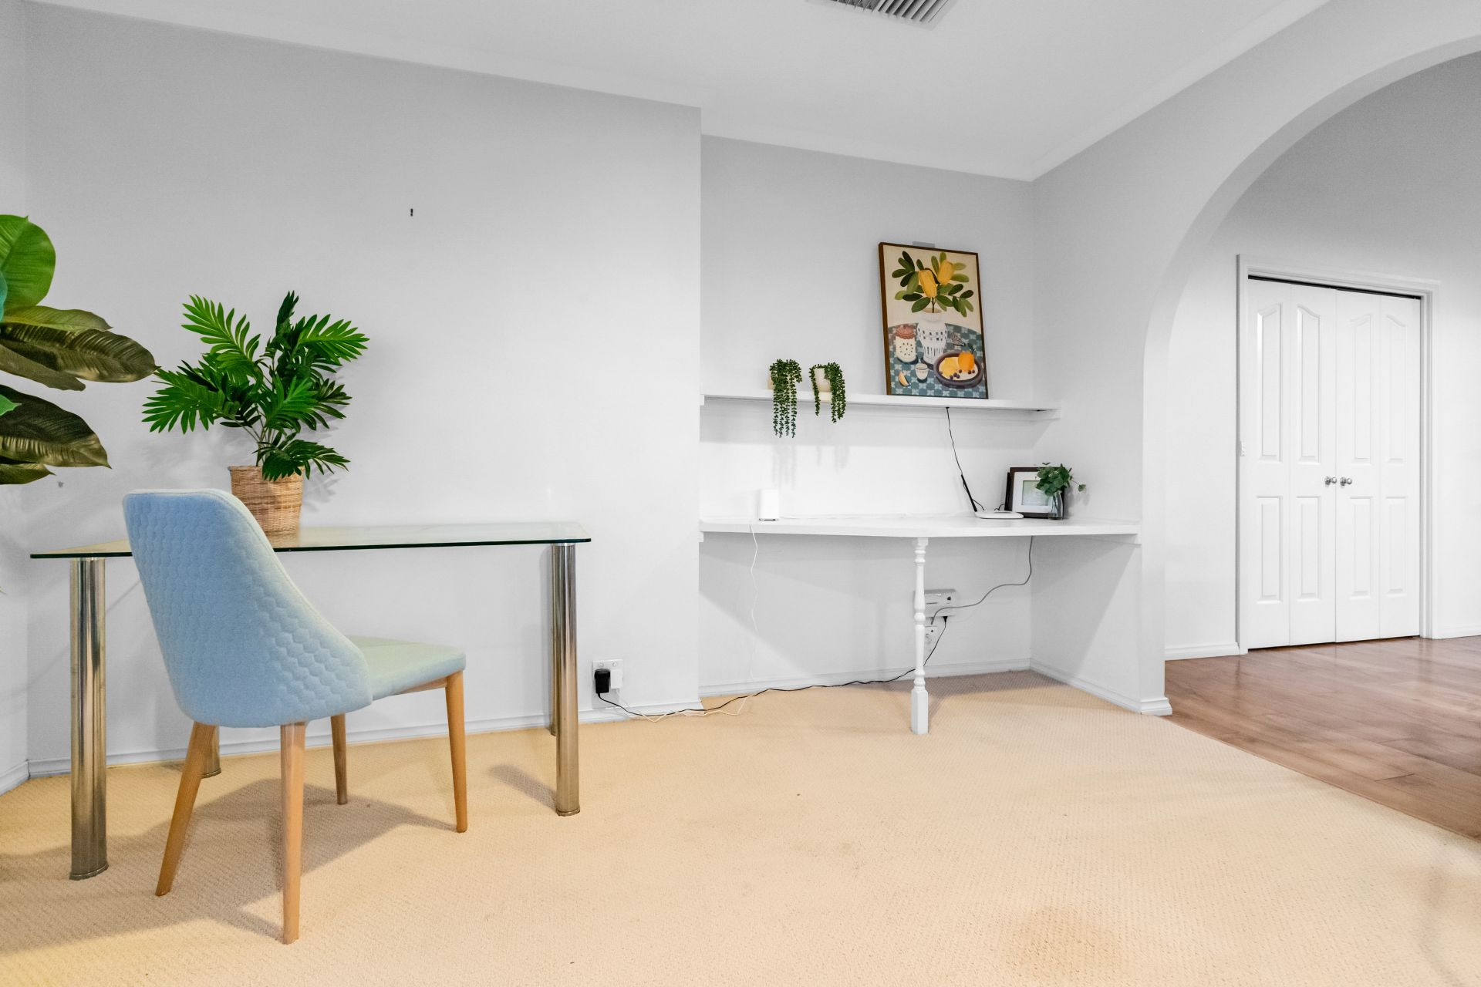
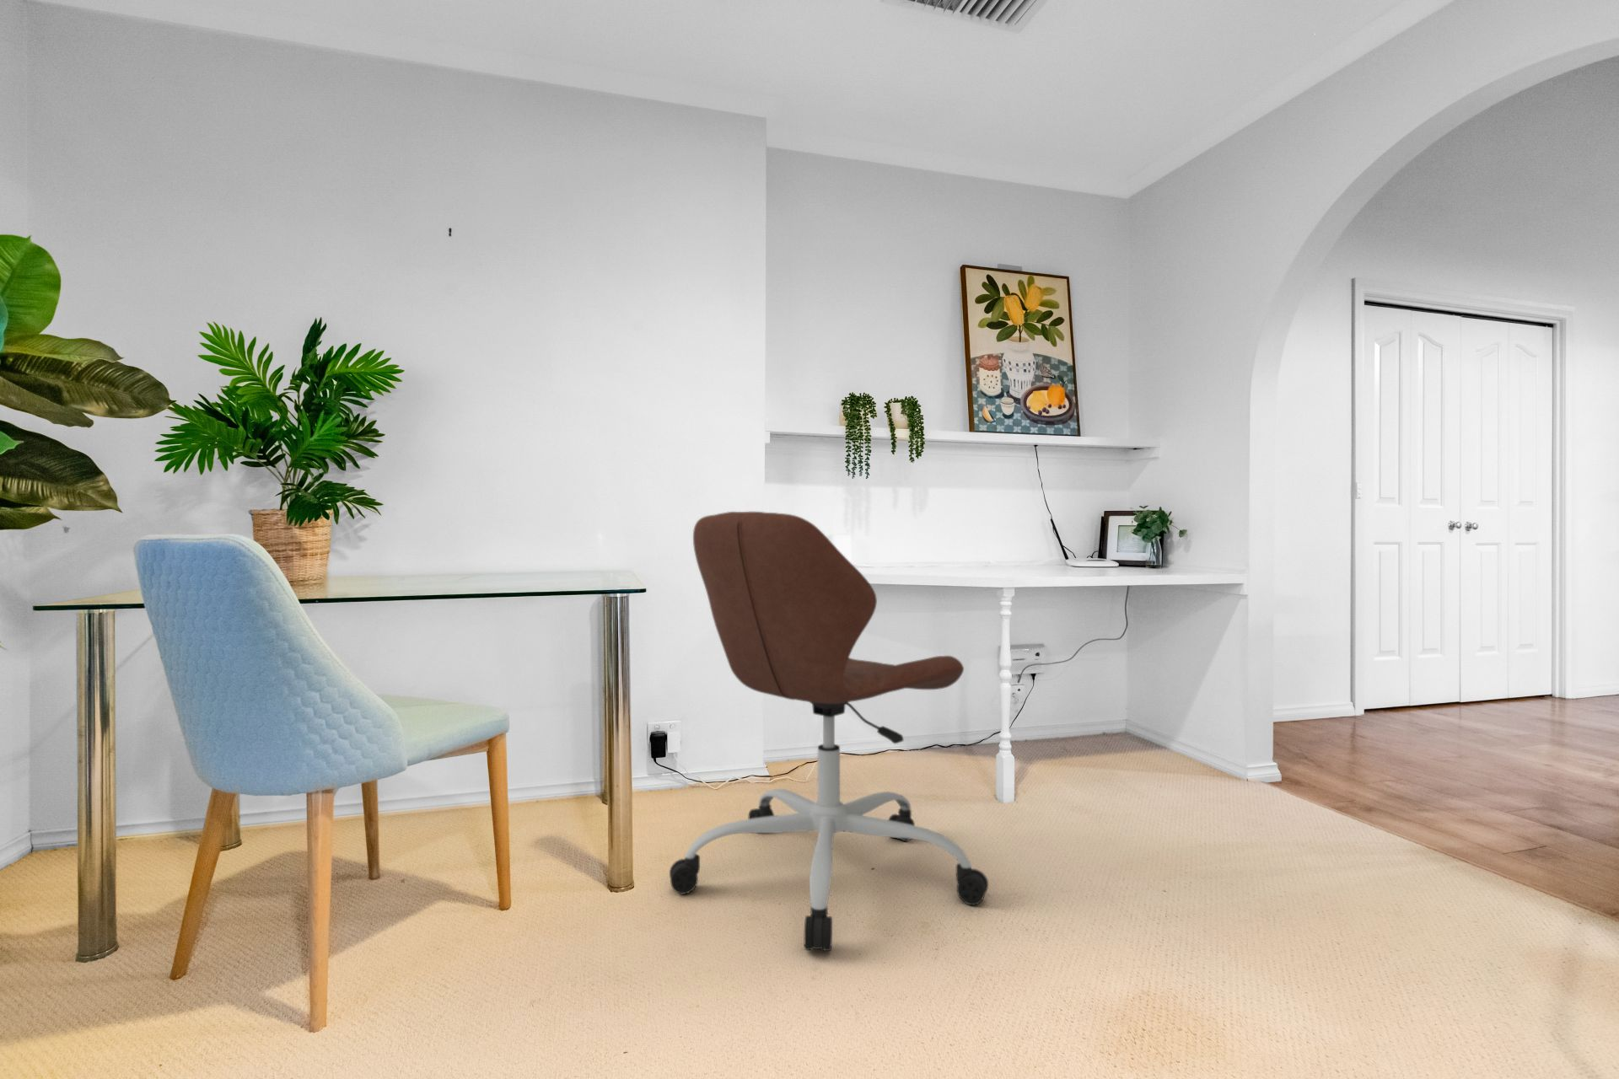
+ office chair [669,511,989,951]
